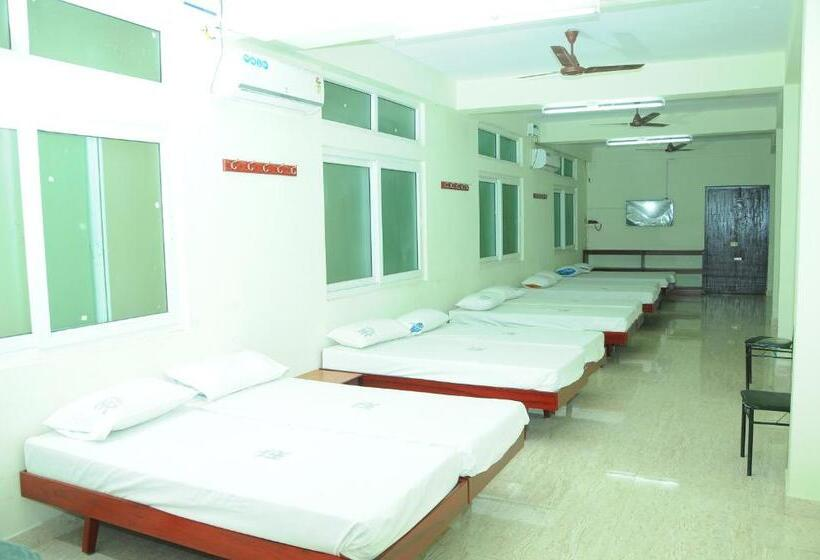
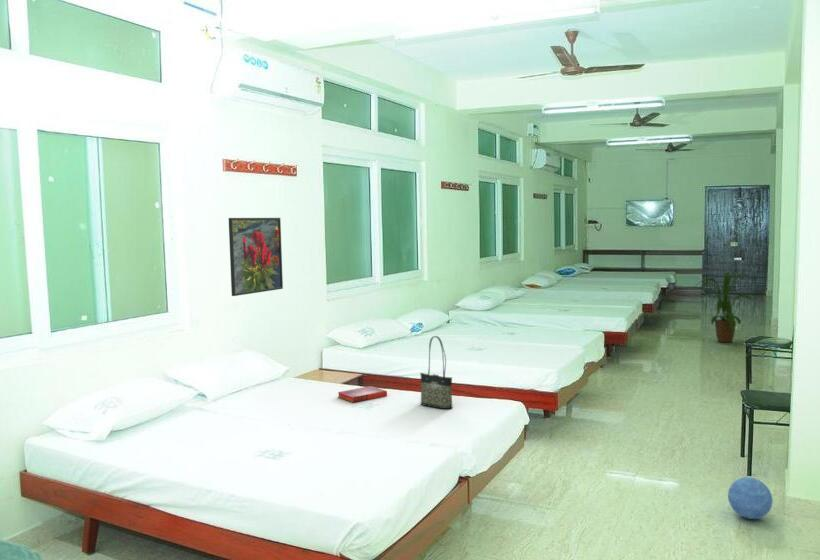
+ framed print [228,217,284,297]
+ house plant [693,266,758,343]
+ ball [727,476,774,520]
+ tote bag [419,335,453,410]
+ hardback book [337,385,388,404]
